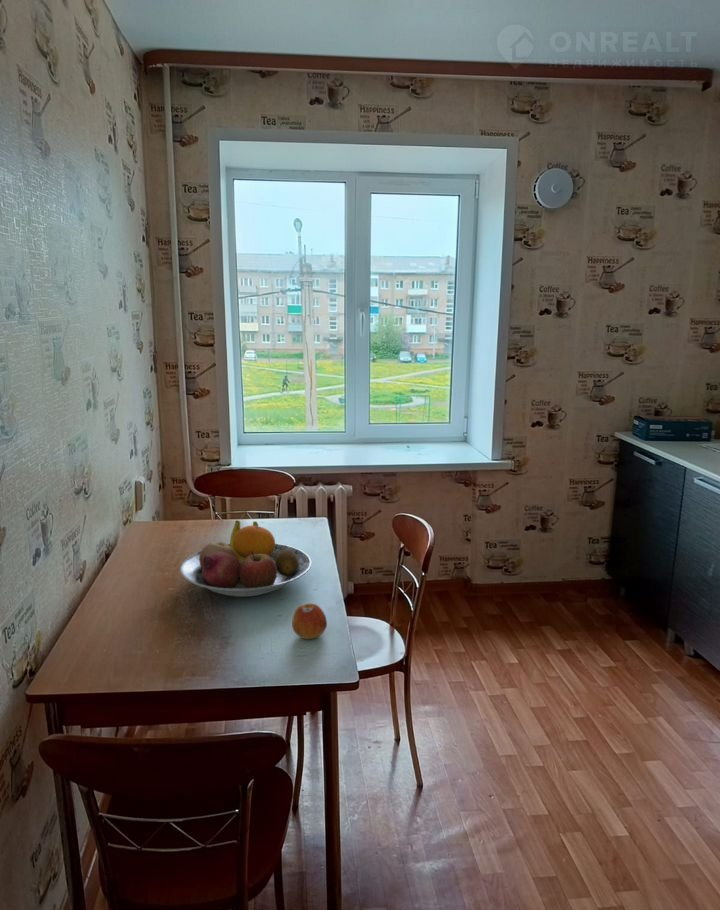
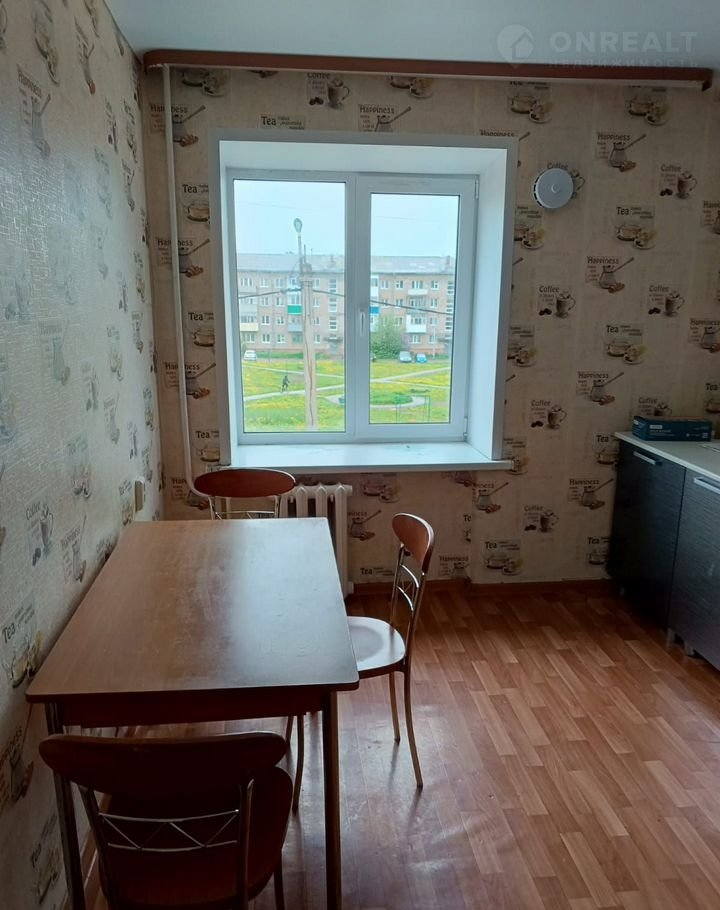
- fruit bowl [179,519,312,598]
- apple [291,602,328,640]
